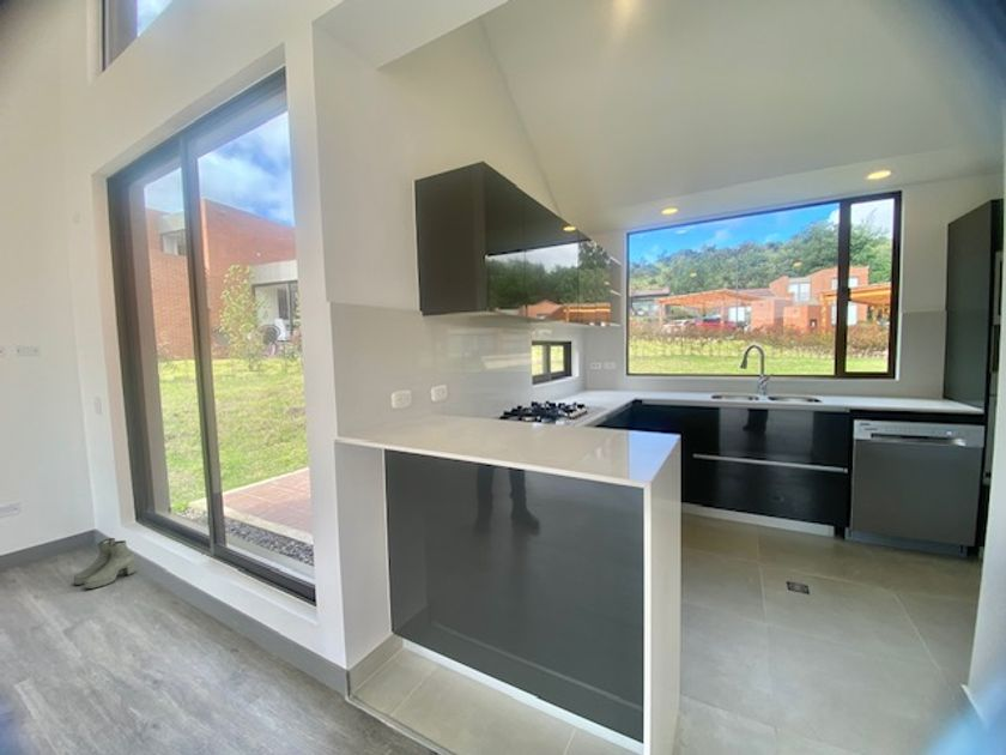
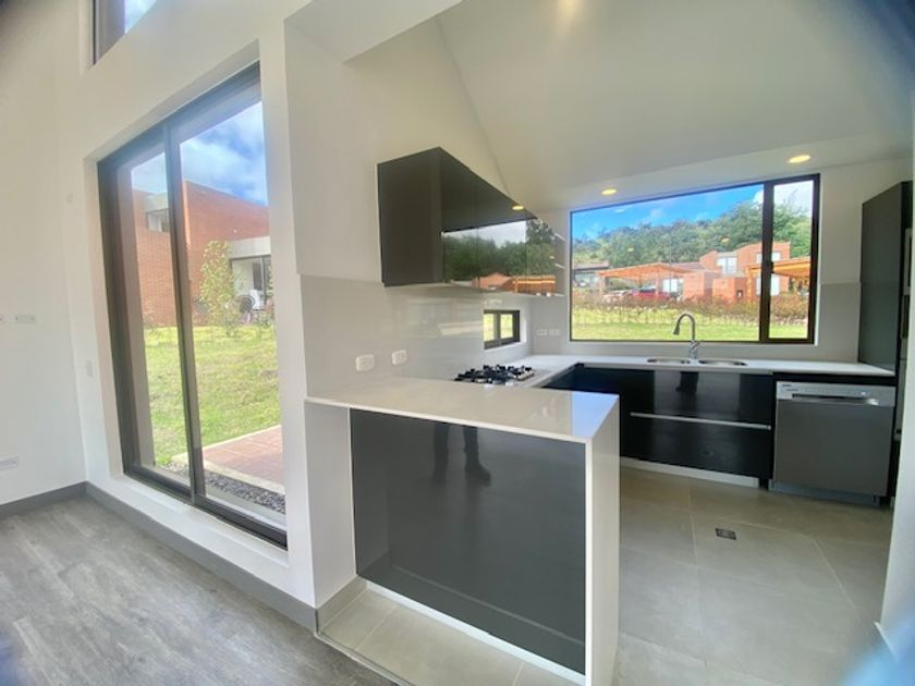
- boots [73,537,138,590]
